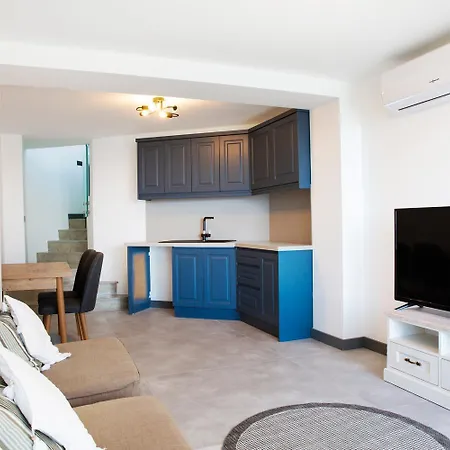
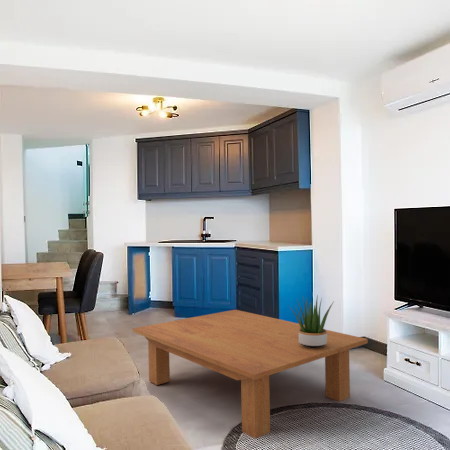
+ potted plant [288,294,334,348]
+ coffee table [132,309,369,440]
